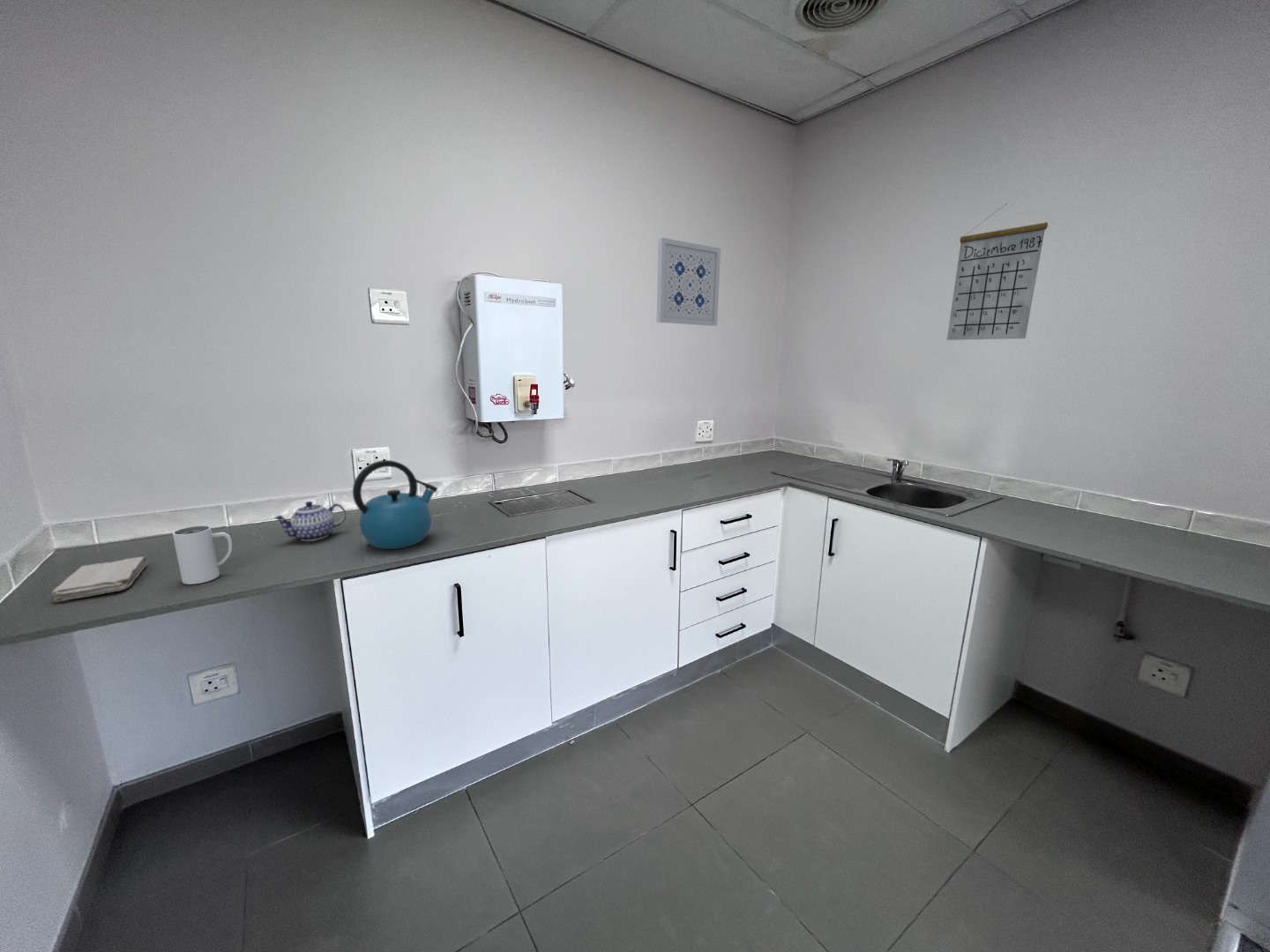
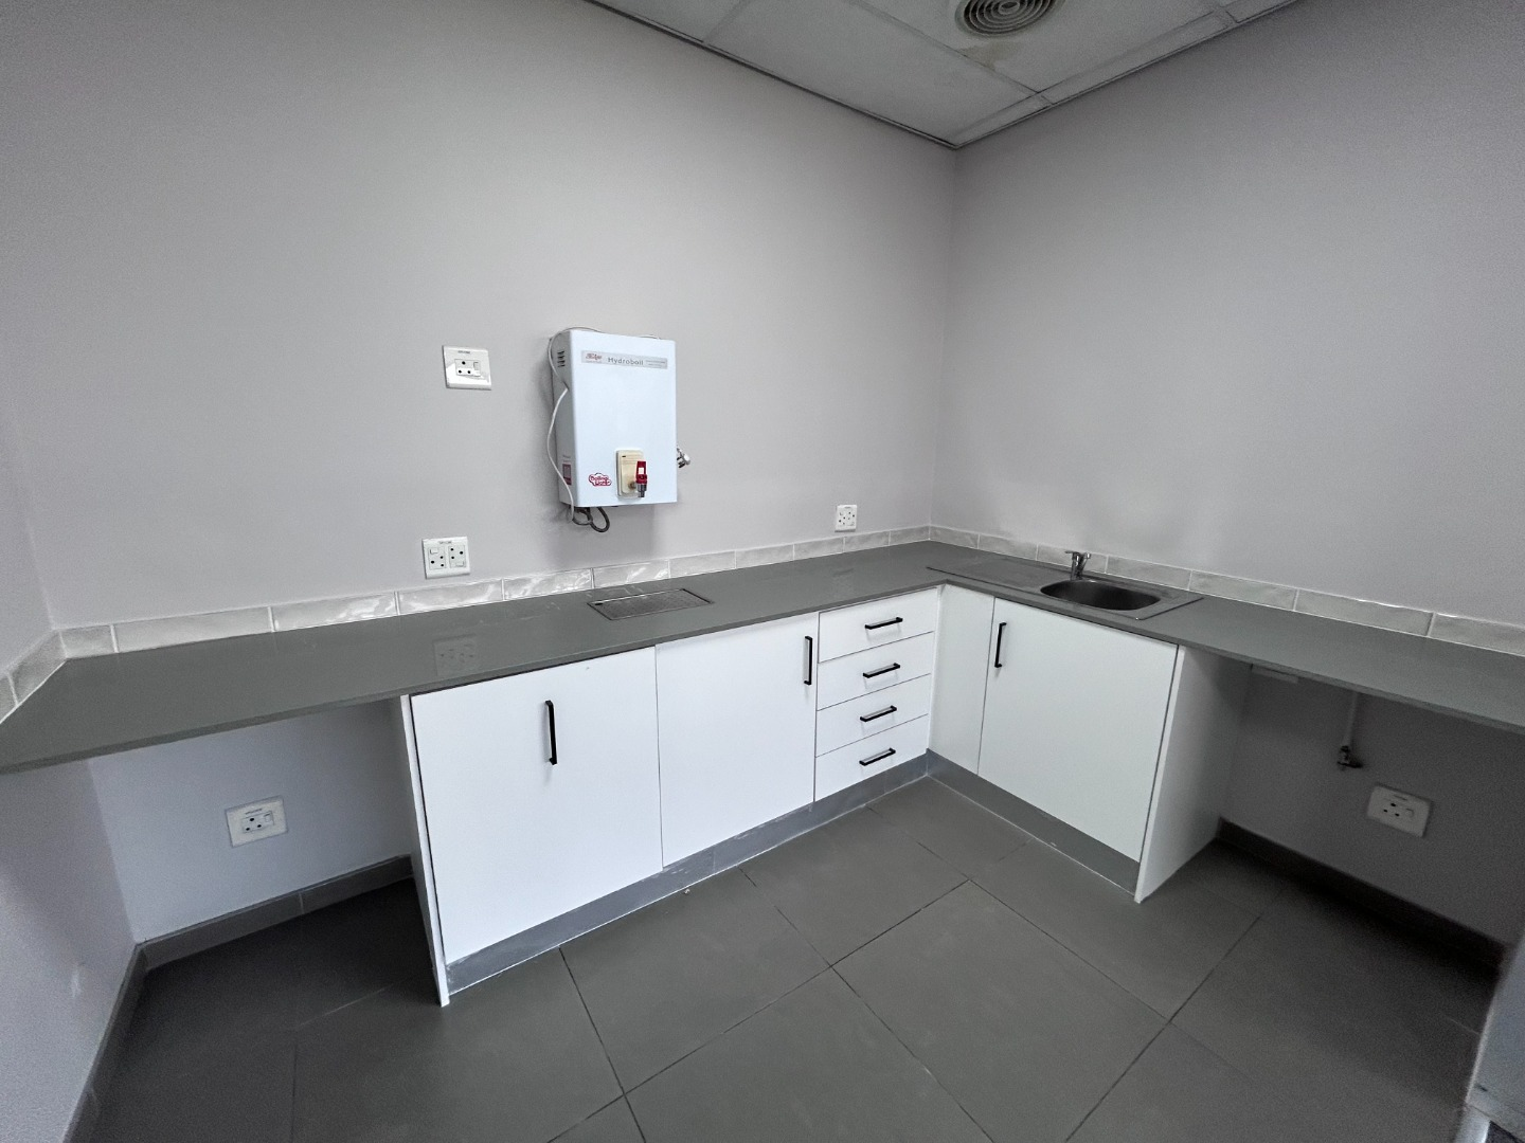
- mug [172,524,233,585]
- teapot [273,501,347,542]
- kettle [352,459,438,550]
- wall art [656,237,721,327]
- washcloth [51,555,147,603]
- calendar [946,203,1049,341]
